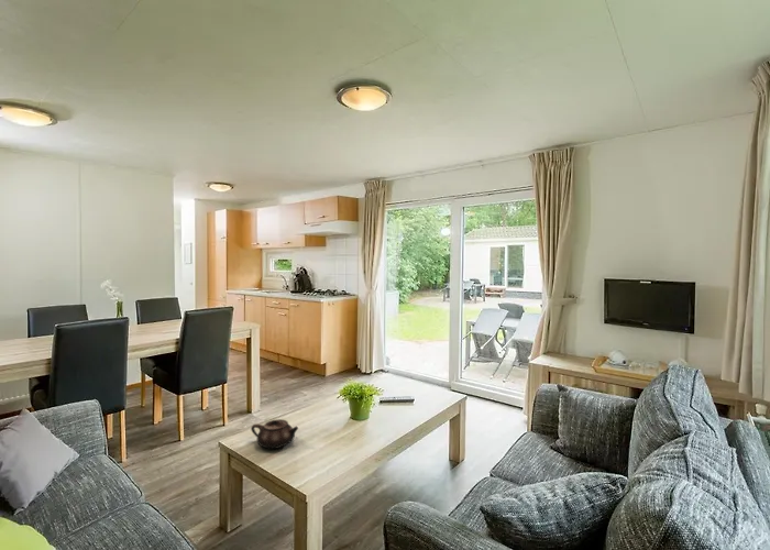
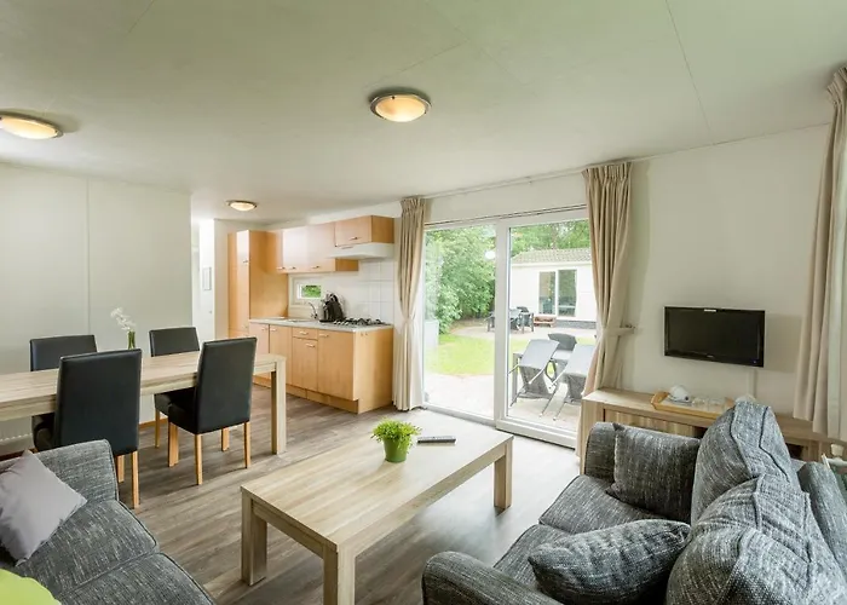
- teapot [250,418,299,450]
